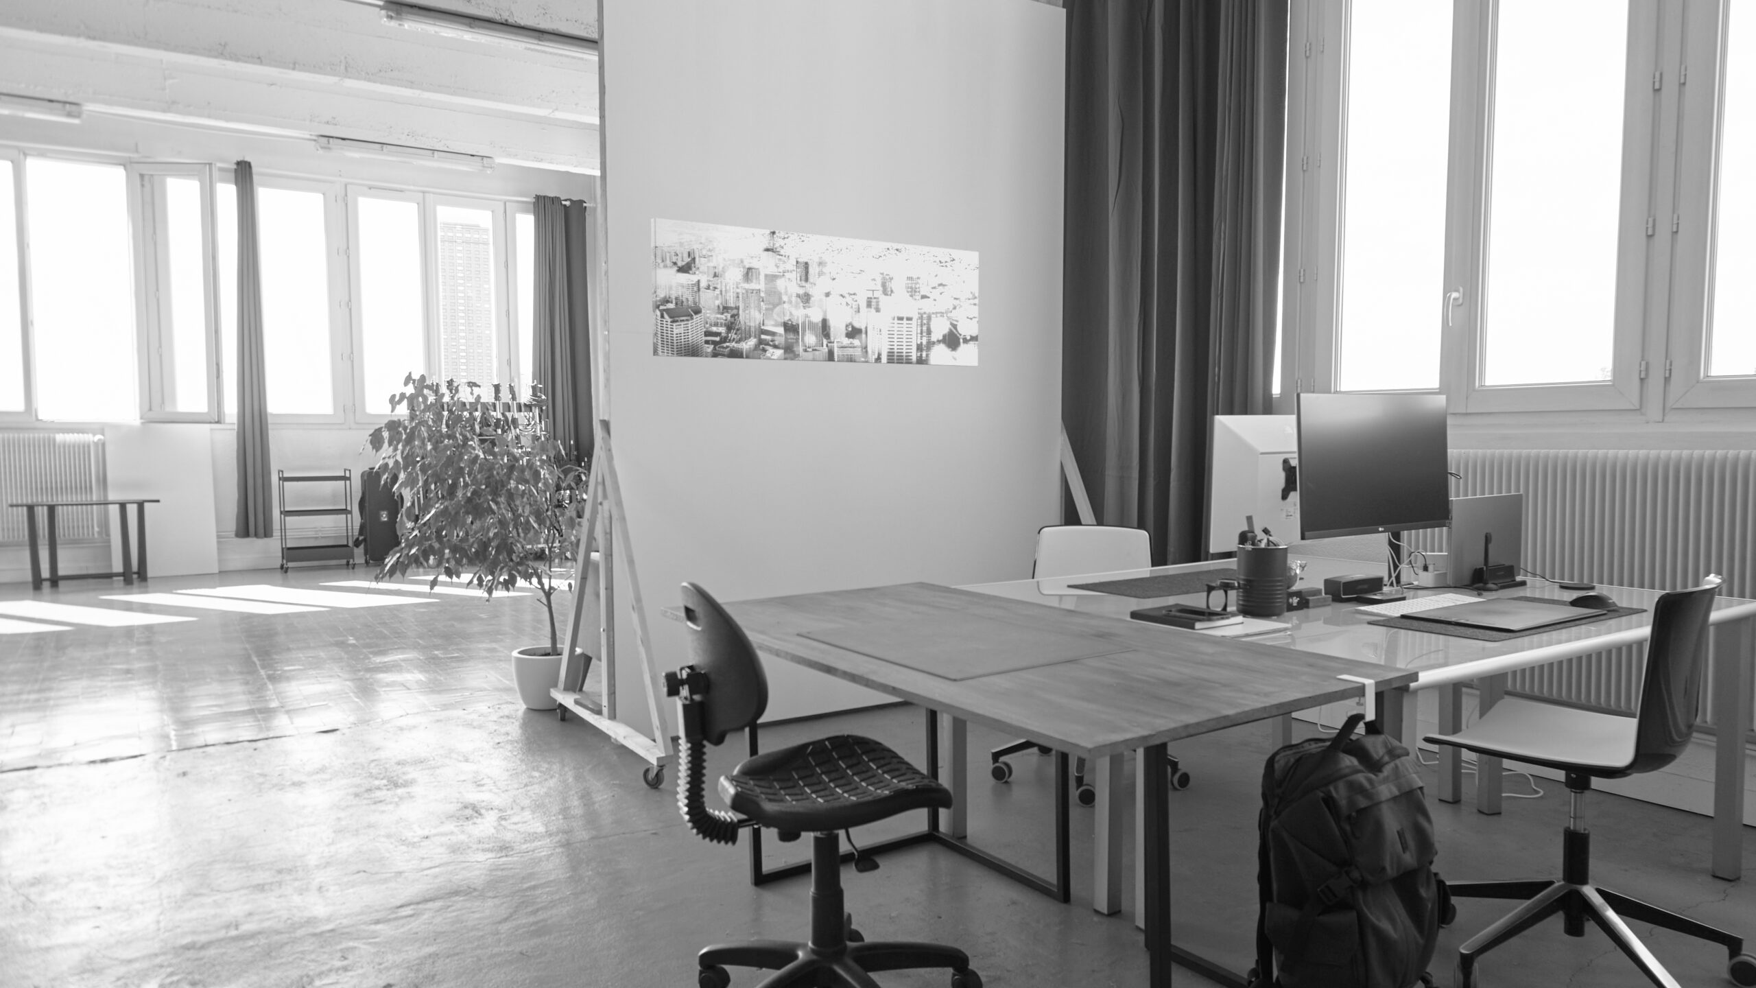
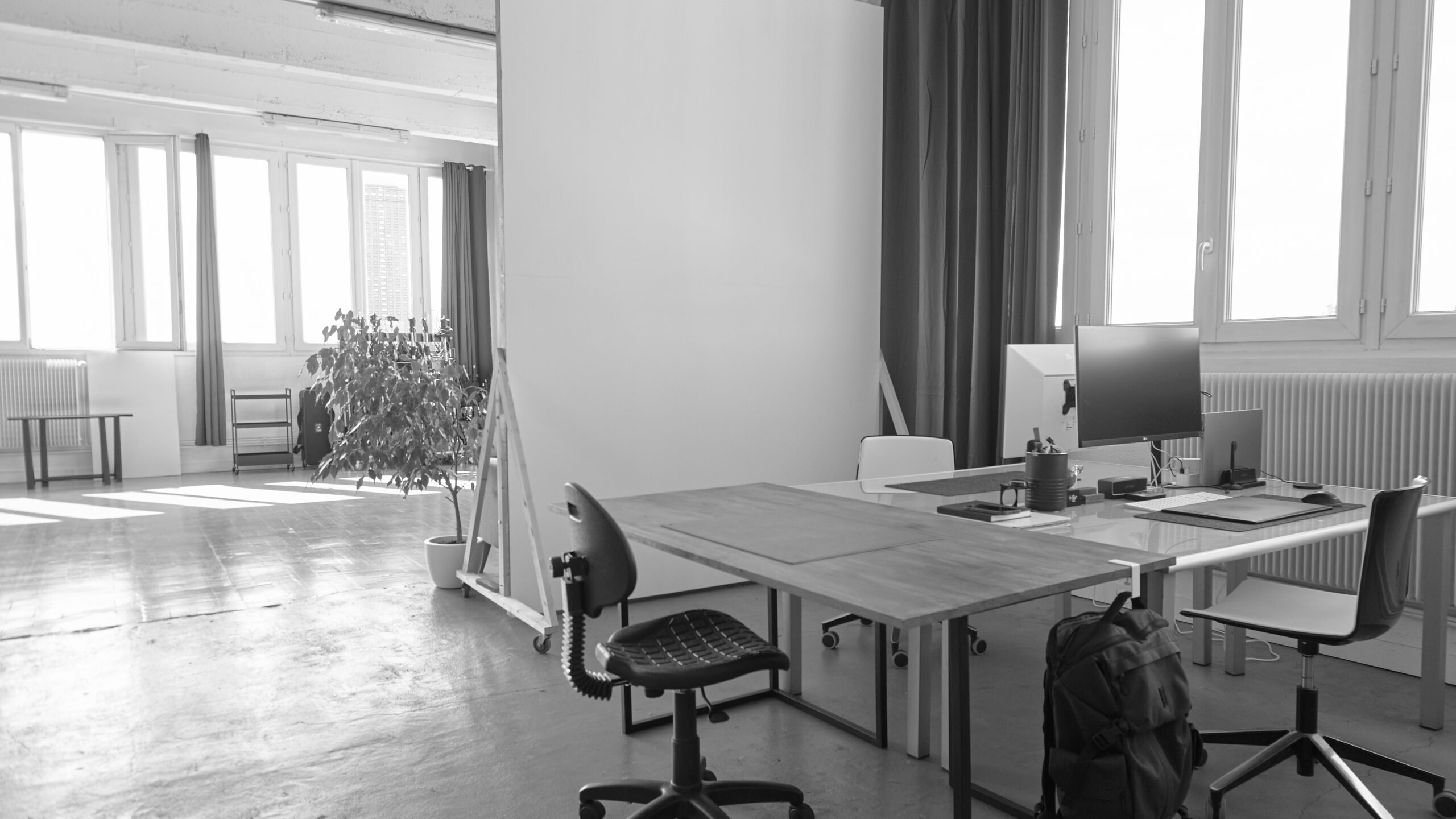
- wall art [650,217,979,367]
